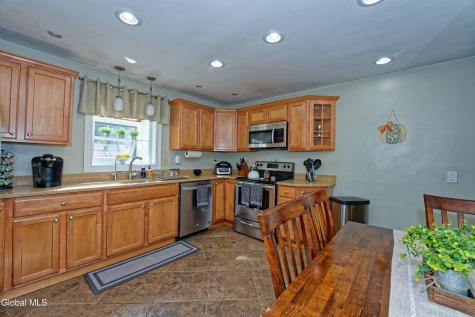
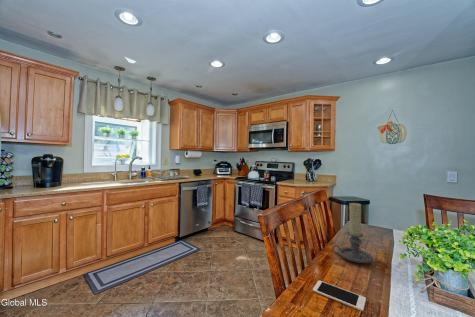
+ cell phone [312,280,367,312]
+ candle holder [331,202,374,264]
